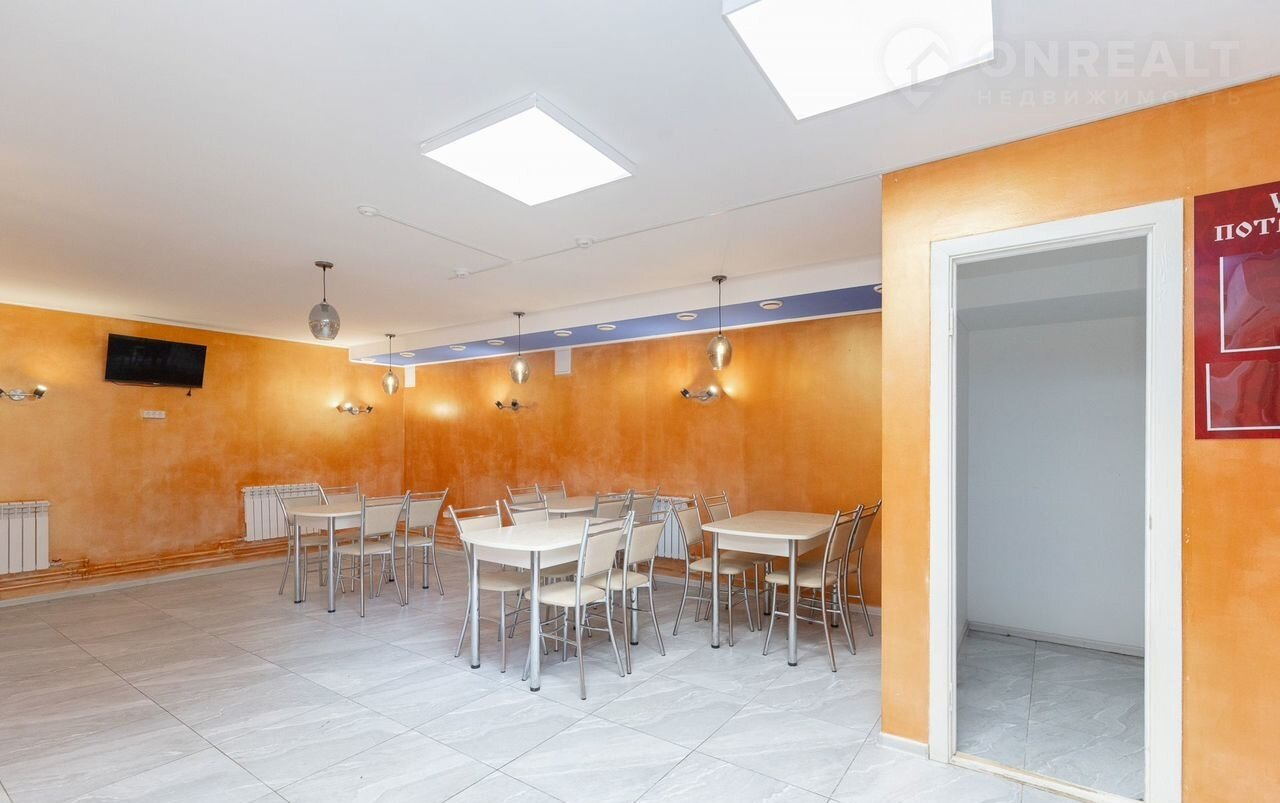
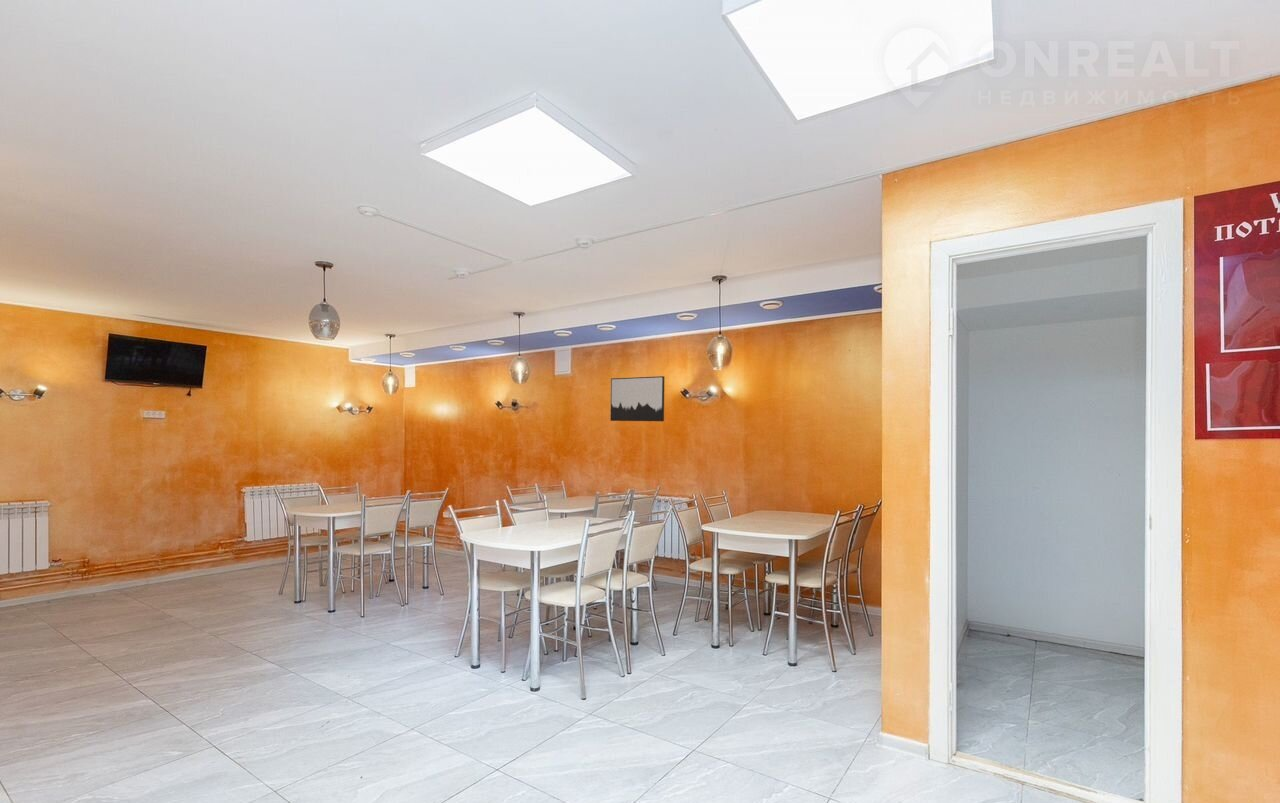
+ wall art [609,375,665,422]
